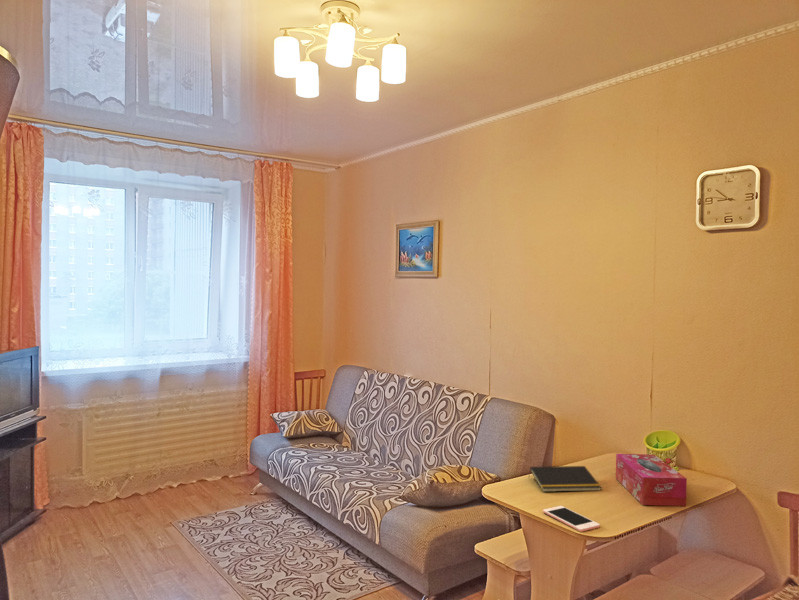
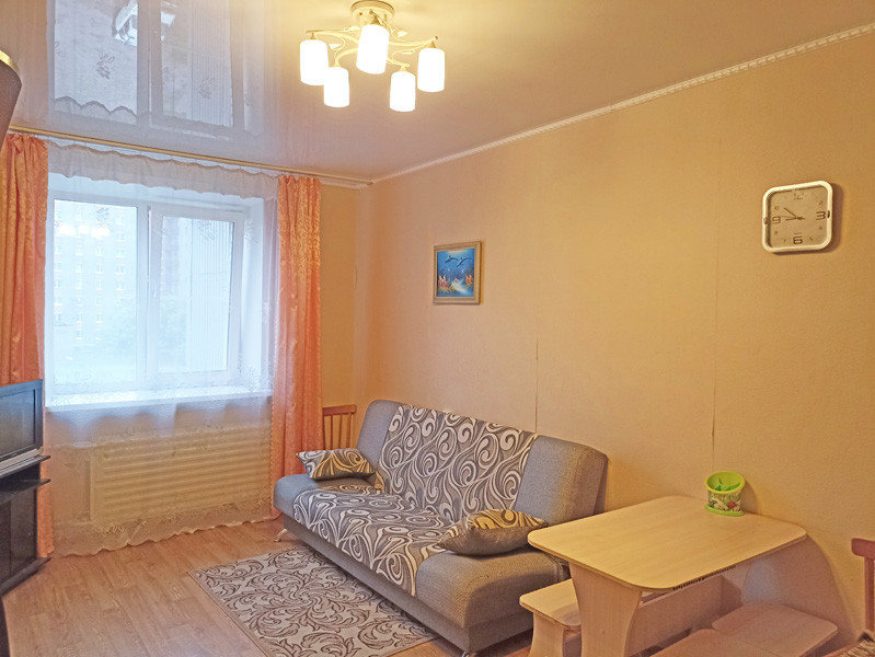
- tissue box [615,453,688,507]
- notepad [527,465,603,493]
- cell phone [542,505,601,533]
